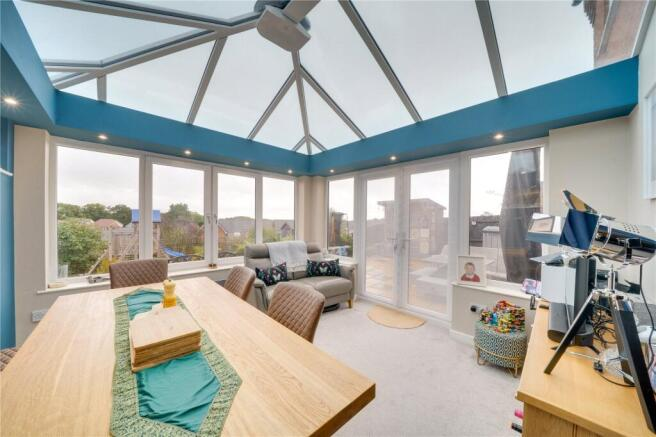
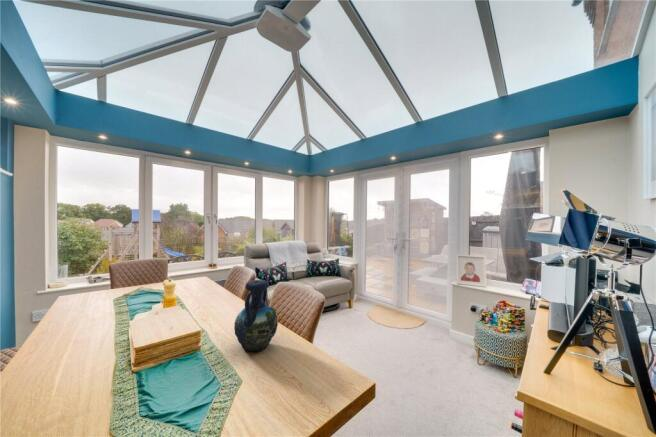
+ vase [233,279,279,353]
